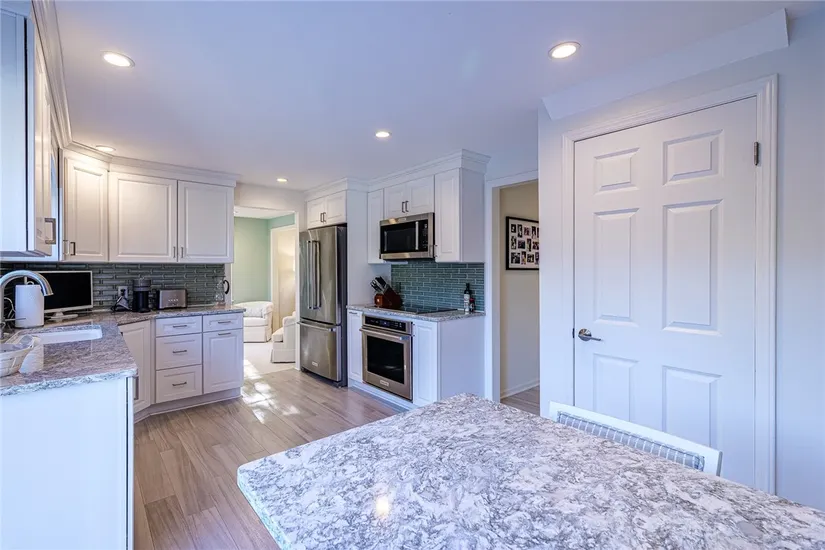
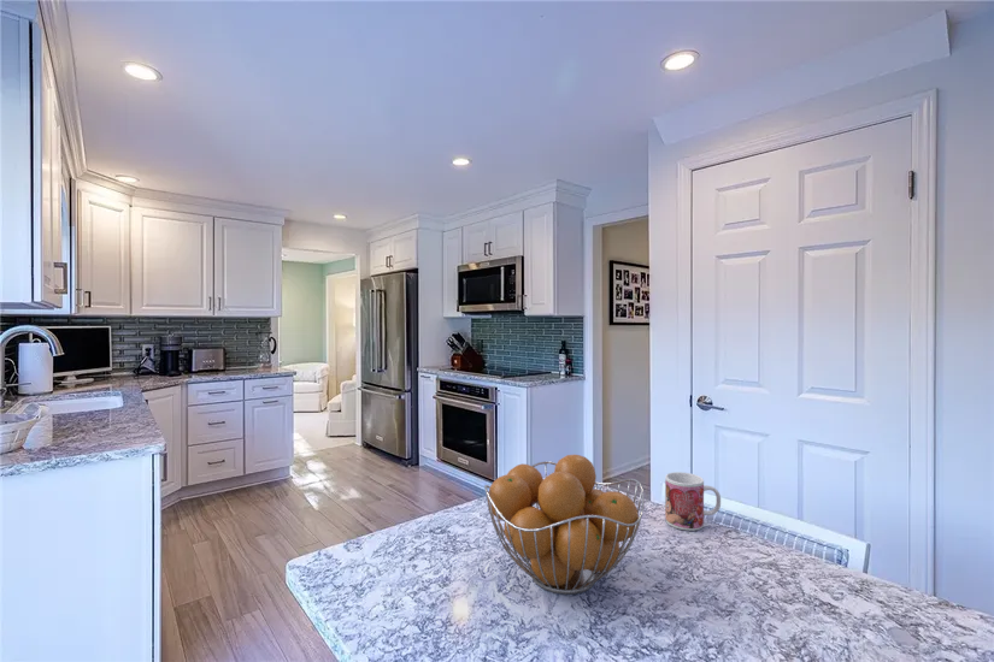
+ fruit basket [483,454,646,596]
+ mug [664,471,722,532]
